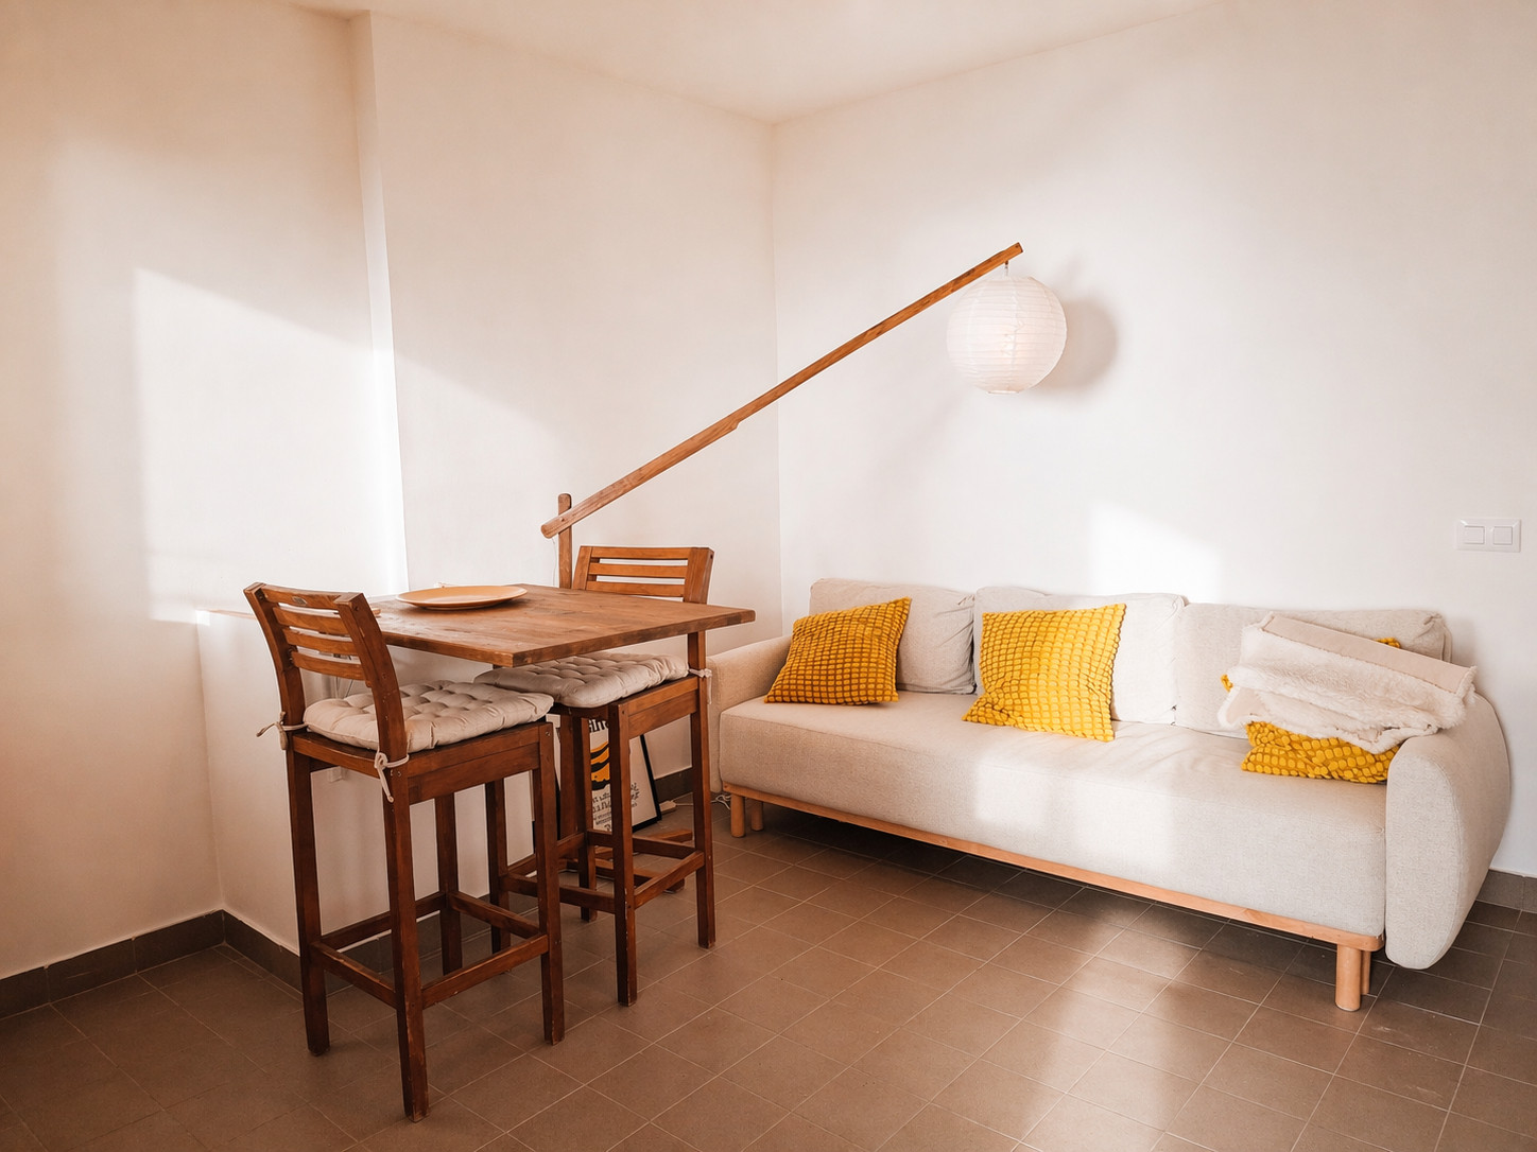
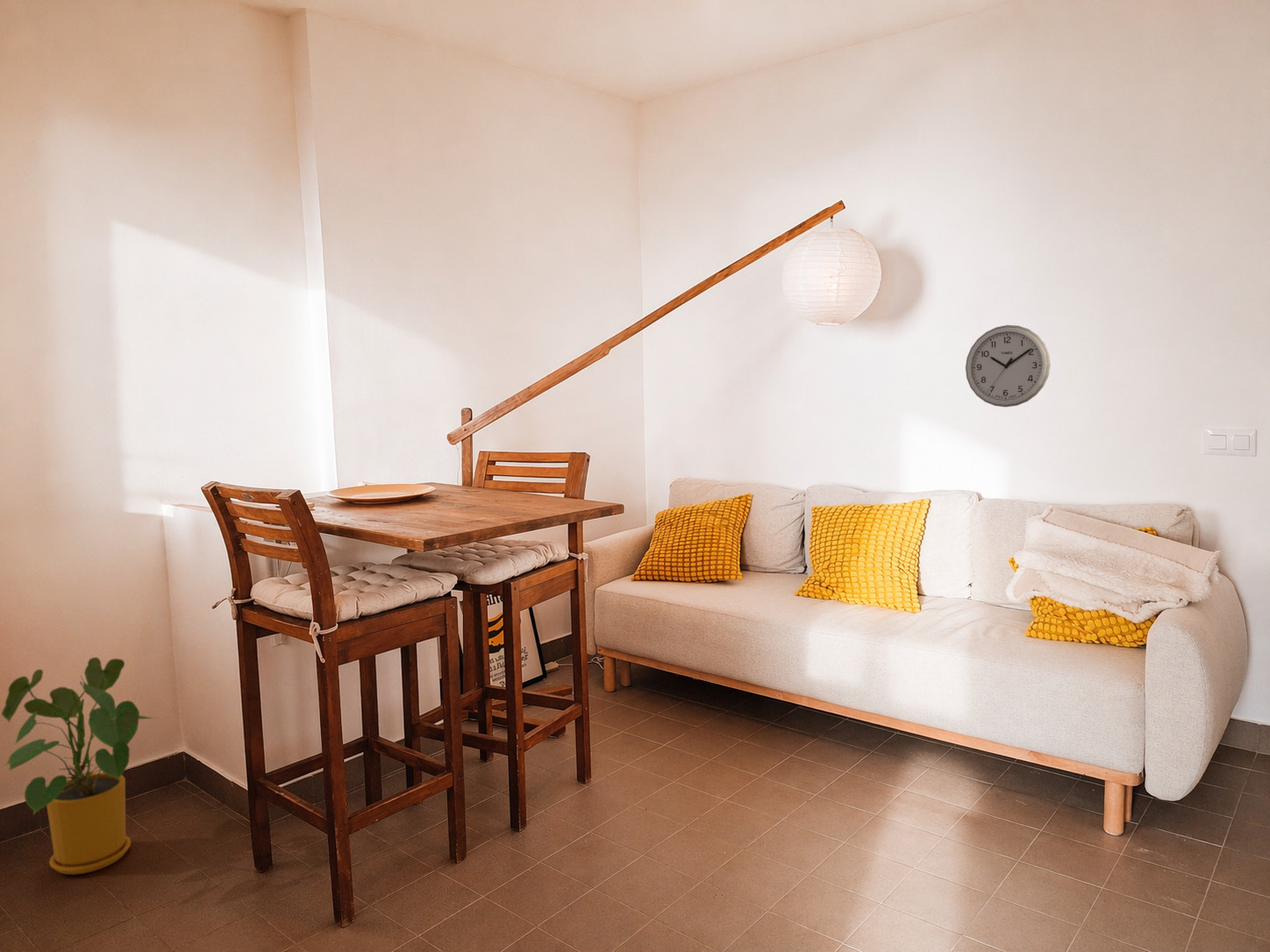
+ wall clock [965,324,1052,408]
+ house plant [1,657,159,876]
